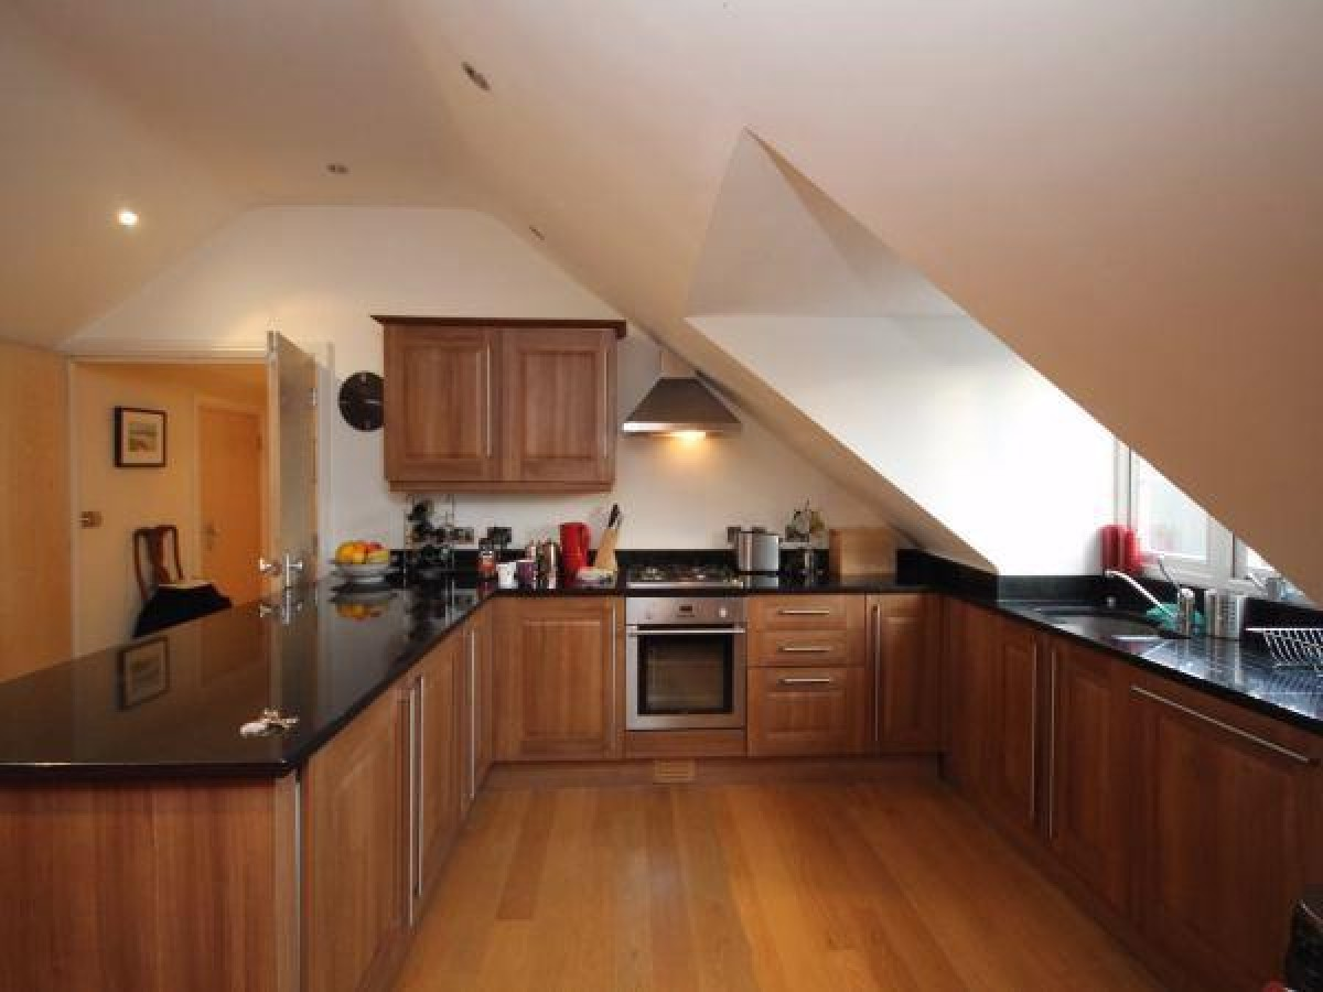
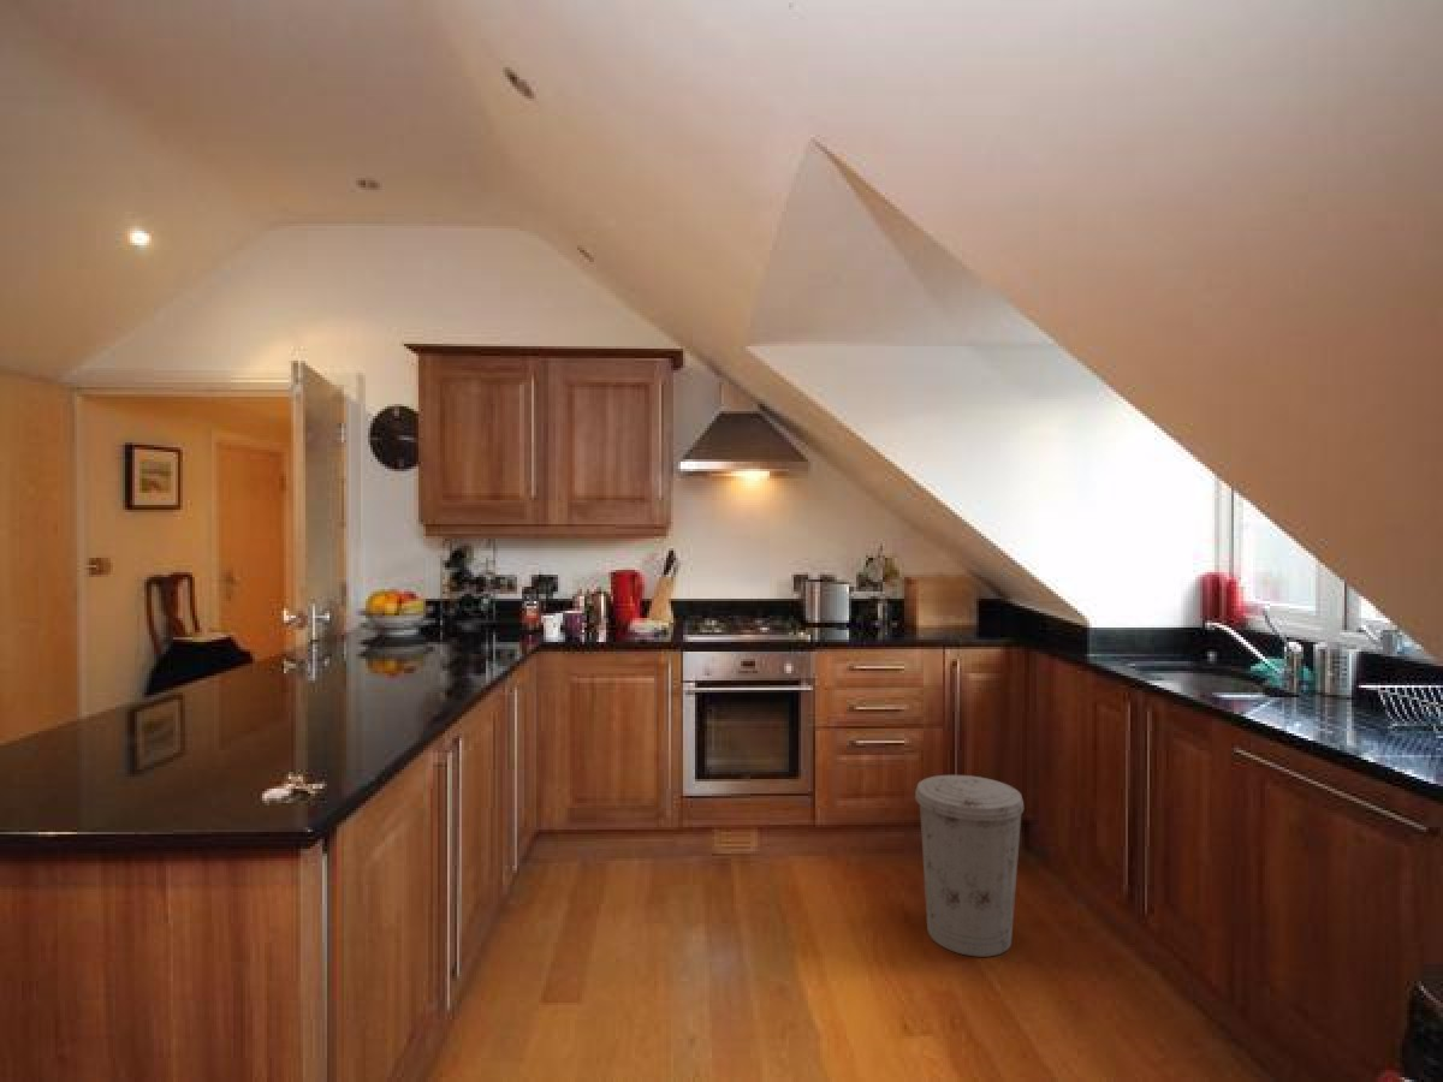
+ trash can [914,774,1025,958]
